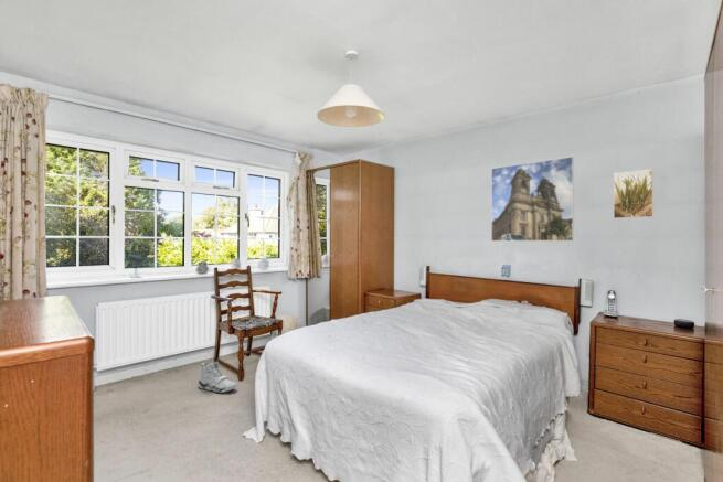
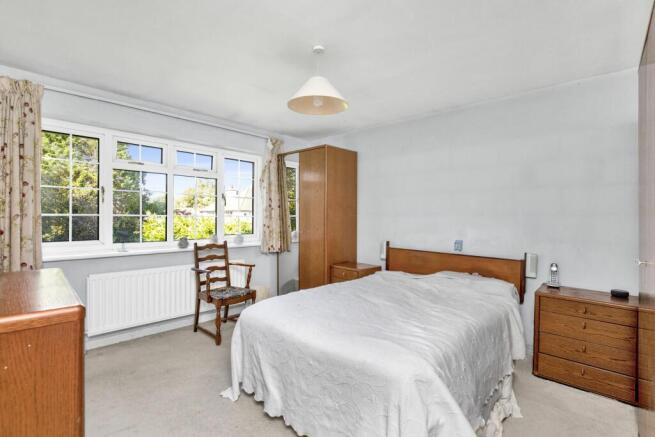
- sneaker [196,361,237,394]
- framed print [613,168,655,219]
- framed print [490,156,575,243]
